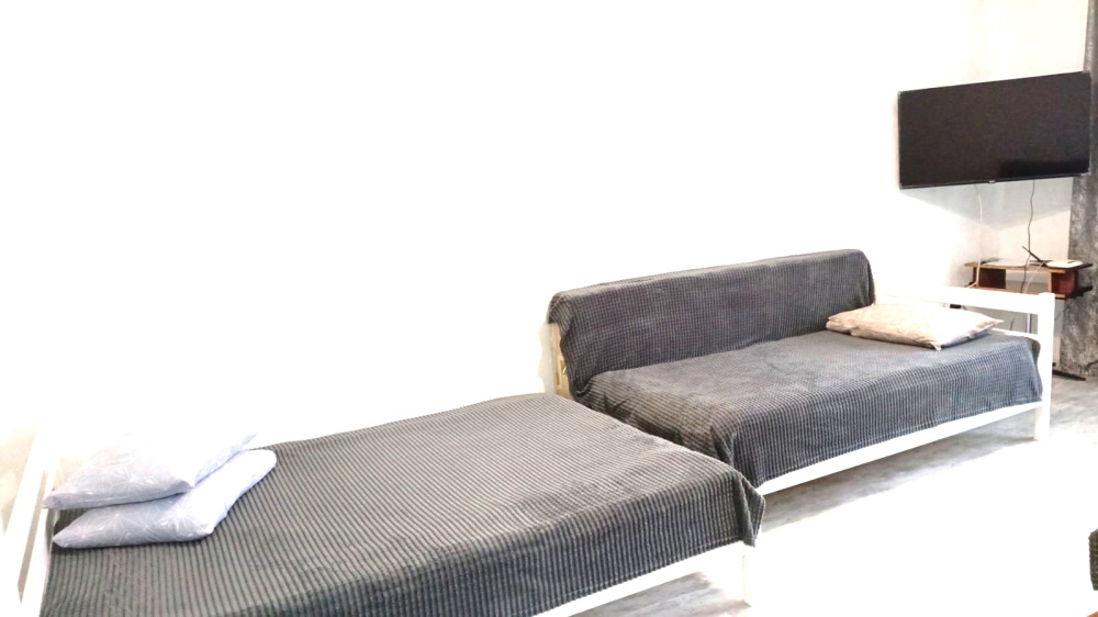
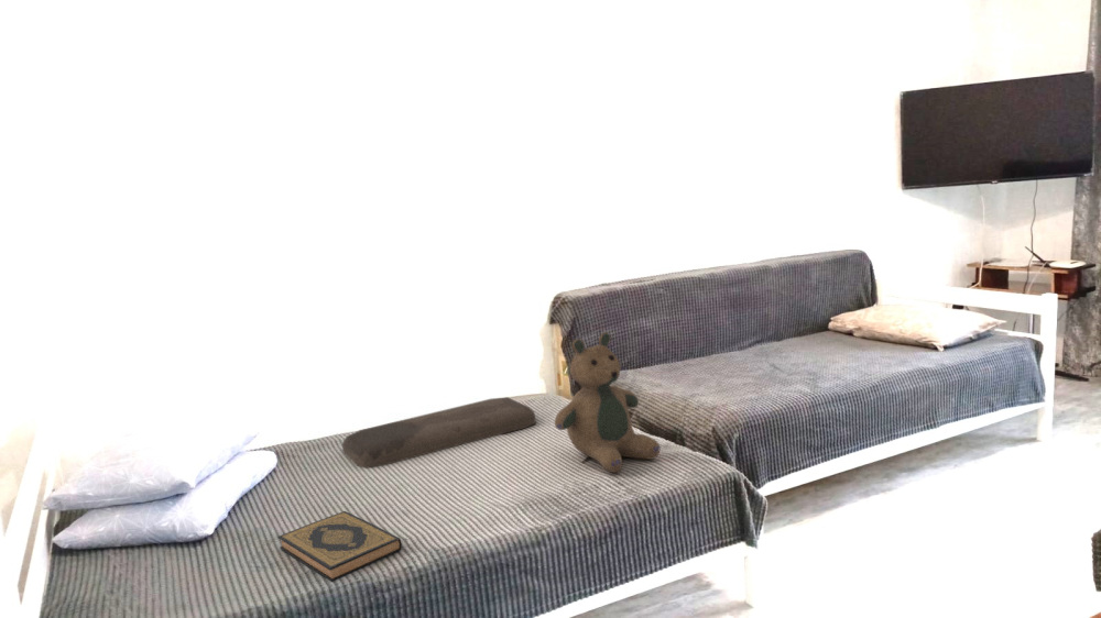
+ hardback book [277,510,403,583]
+ cushion [341,396,537,470]
+ teddy bear [554,331,662,474]
